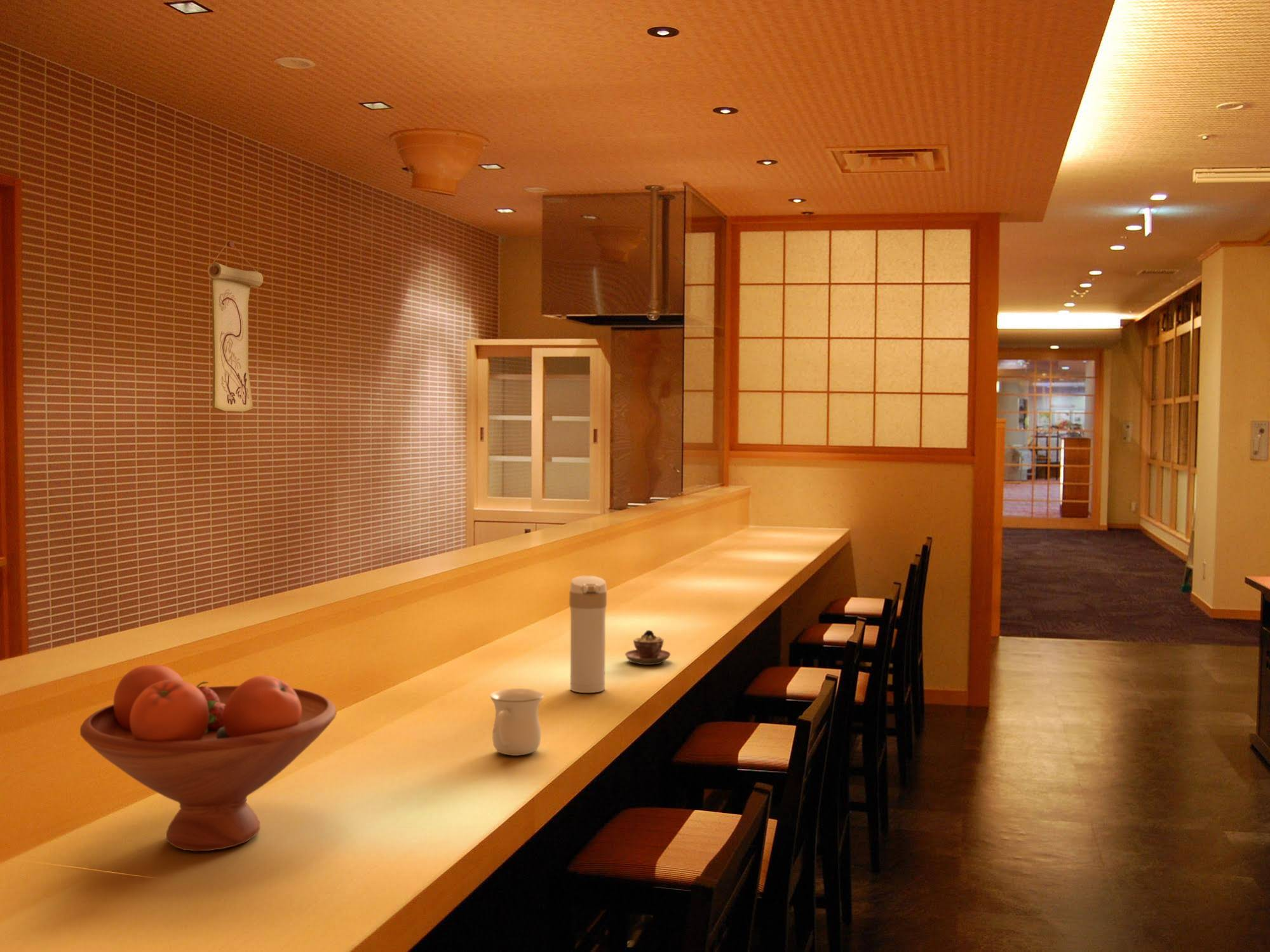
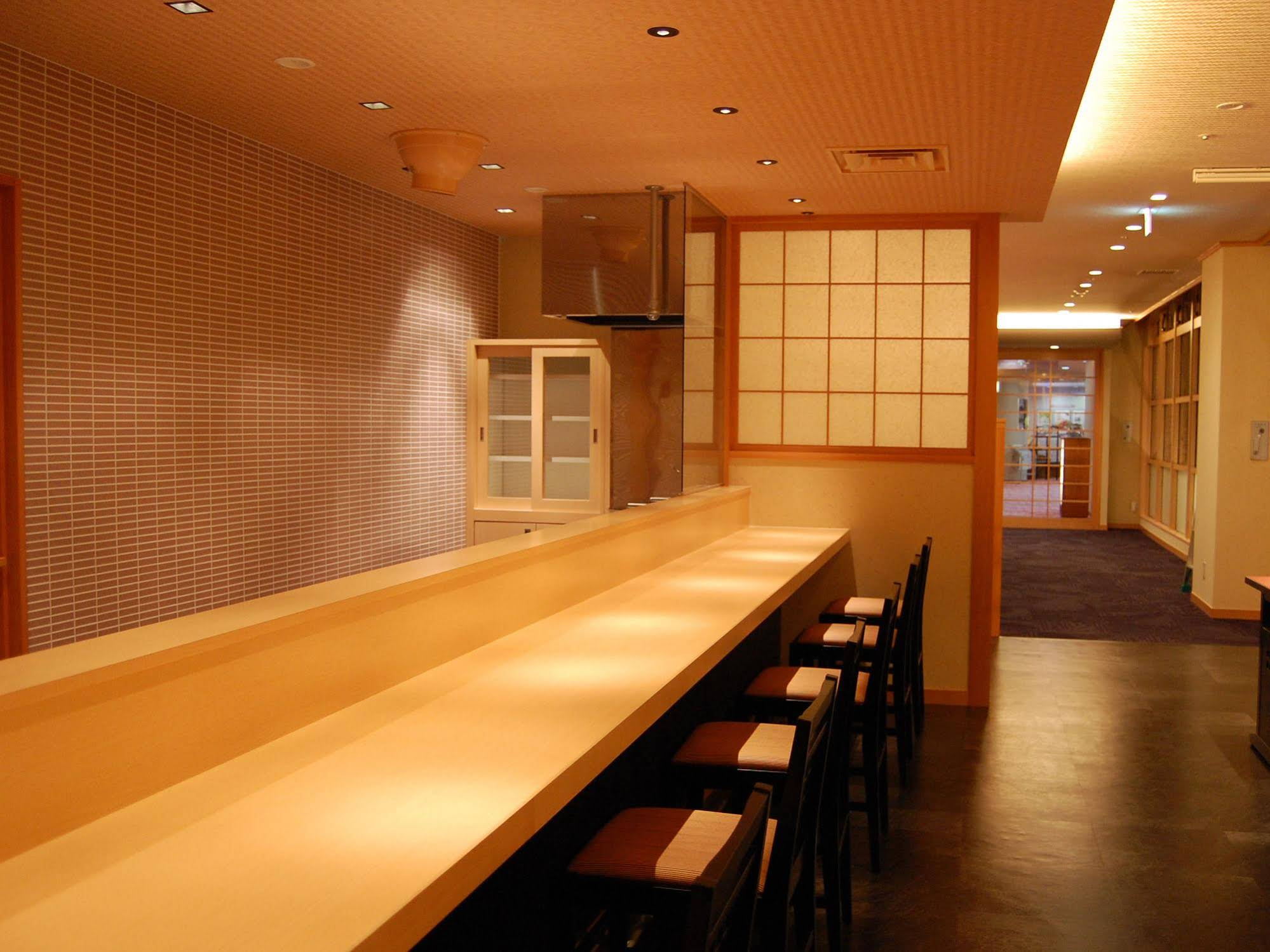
- wall scroll [207,239,264,412]
- mug [489,688,544,756]
- teacup [625,629,671,666]
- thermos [569,575,607,694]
- fruit bowl [79,664,337,852]
